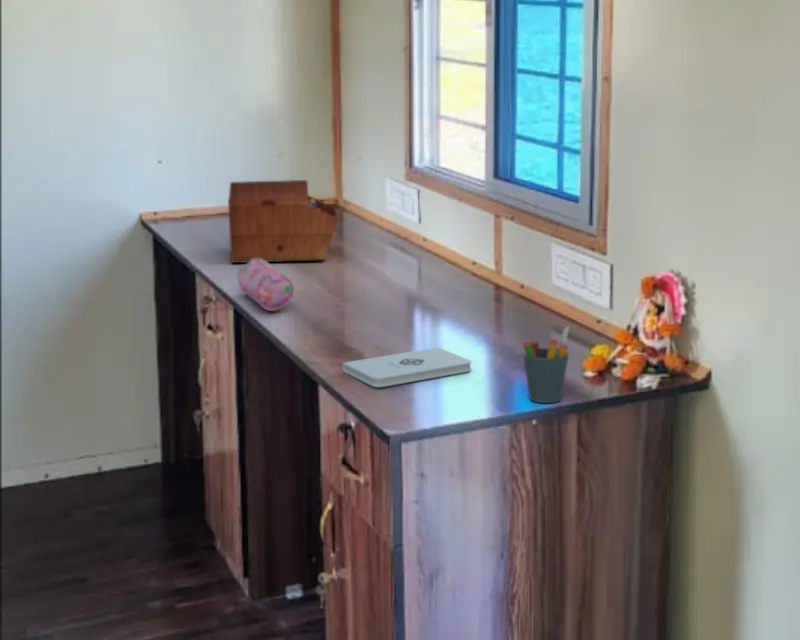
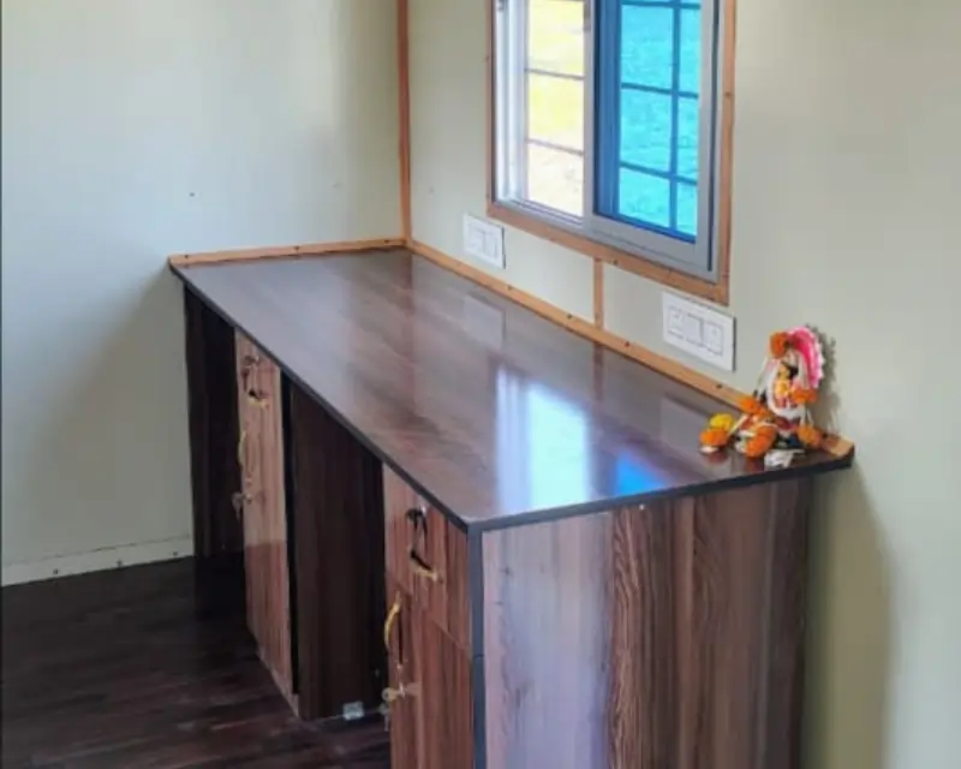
- pen holder [522,324,570,404]
- pencil case [236,258,295,312]
- sewing box [227,179,339,264]
- notepad [342,346,472,388]
